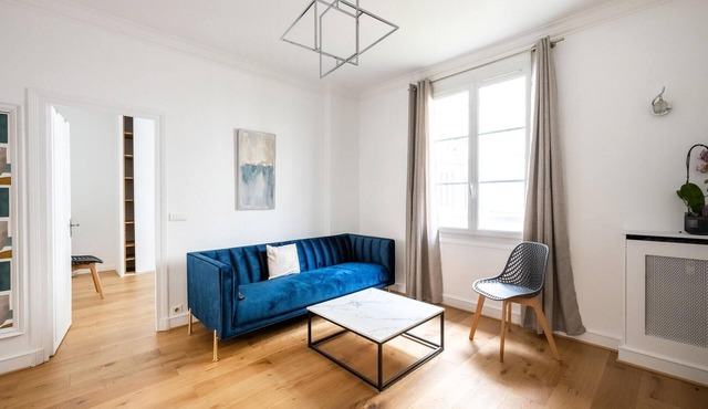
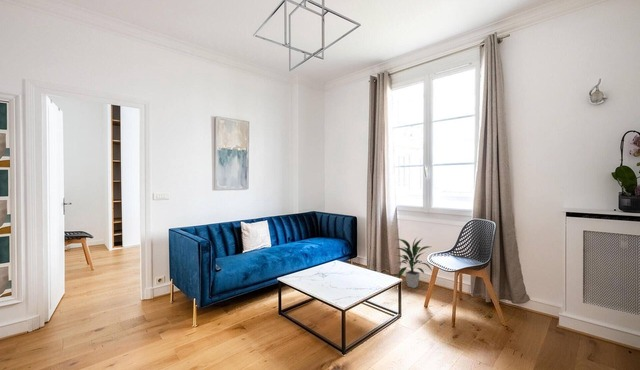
+ indoor plant [395,236,433,289]
